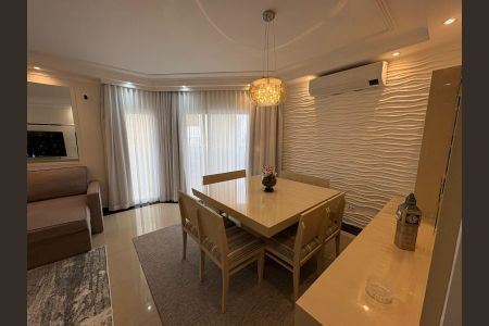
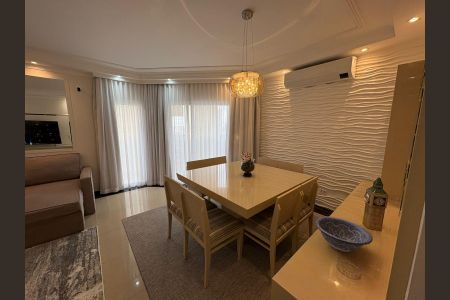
+ decorative bowl [314,215,374,253]
